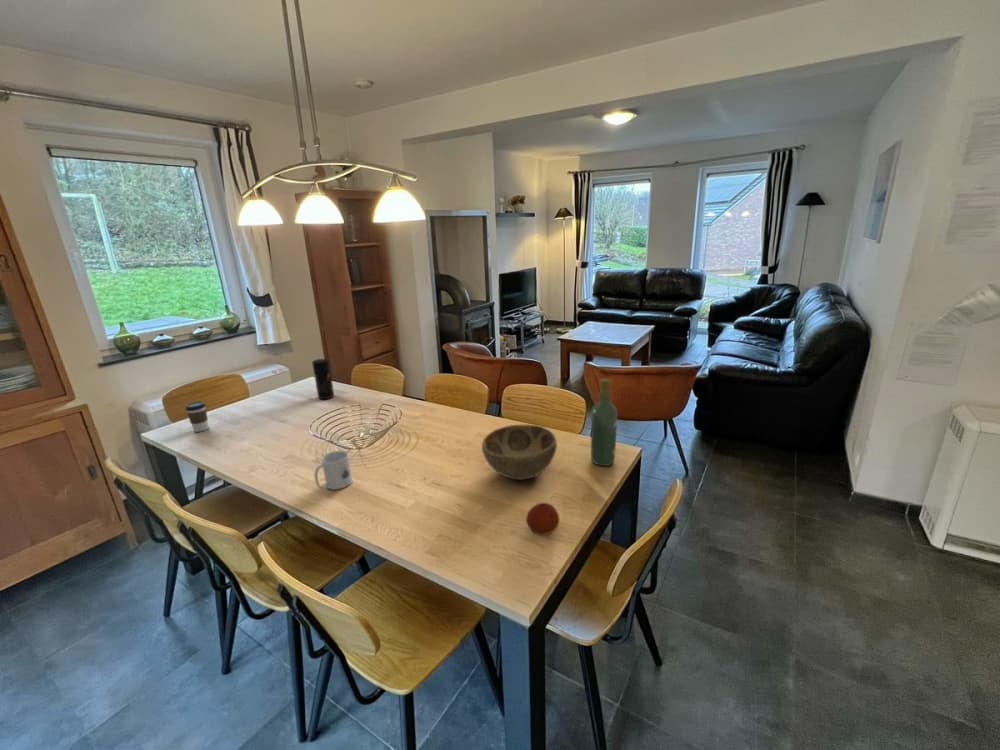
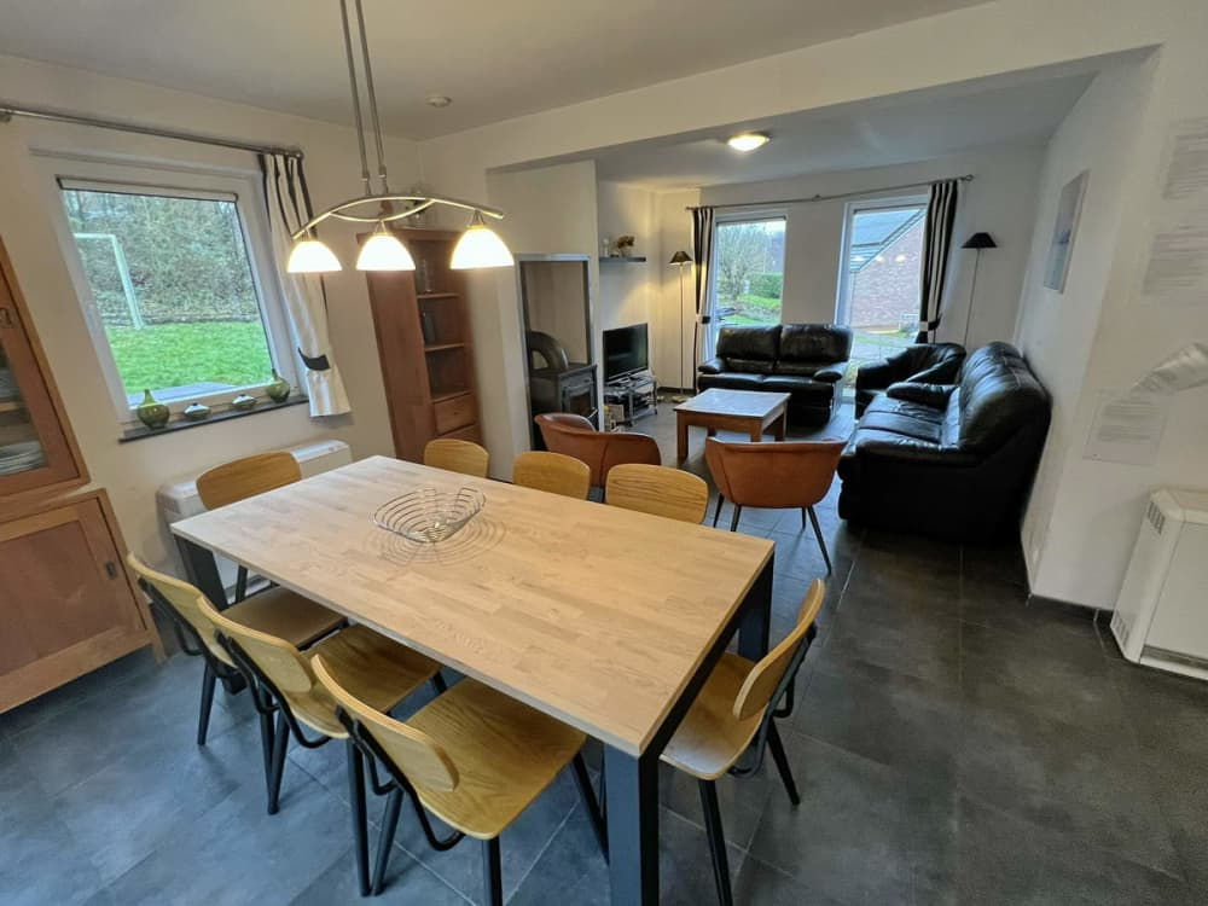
- mug [313,450,353,491]
- wine bottle [590,378,618,467]
- coffee cup [184,400,210,433]
- fruit [525,502,560,536]
- decorative bowl [481,424,558,481]
- pepper grinder [311,358,335,400]
